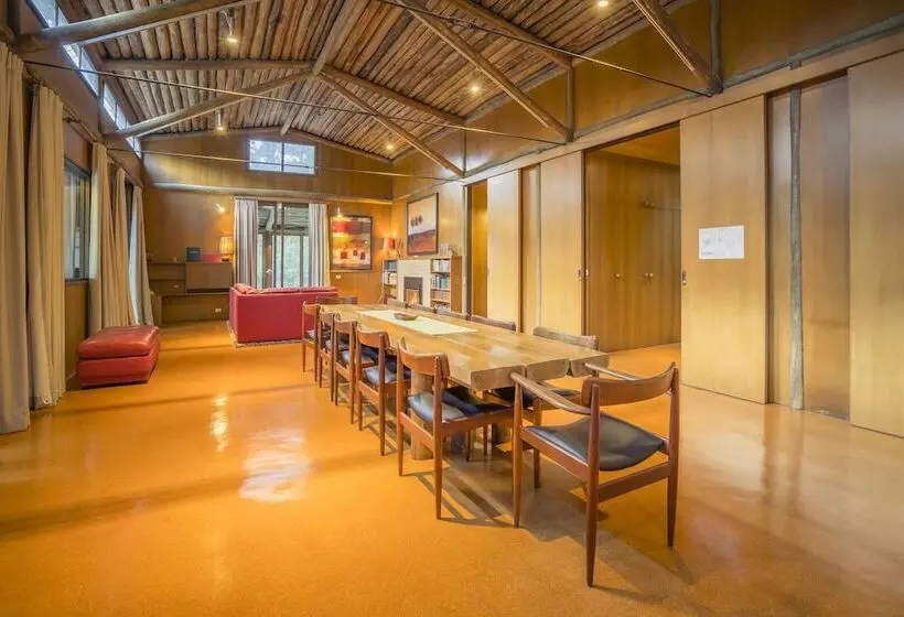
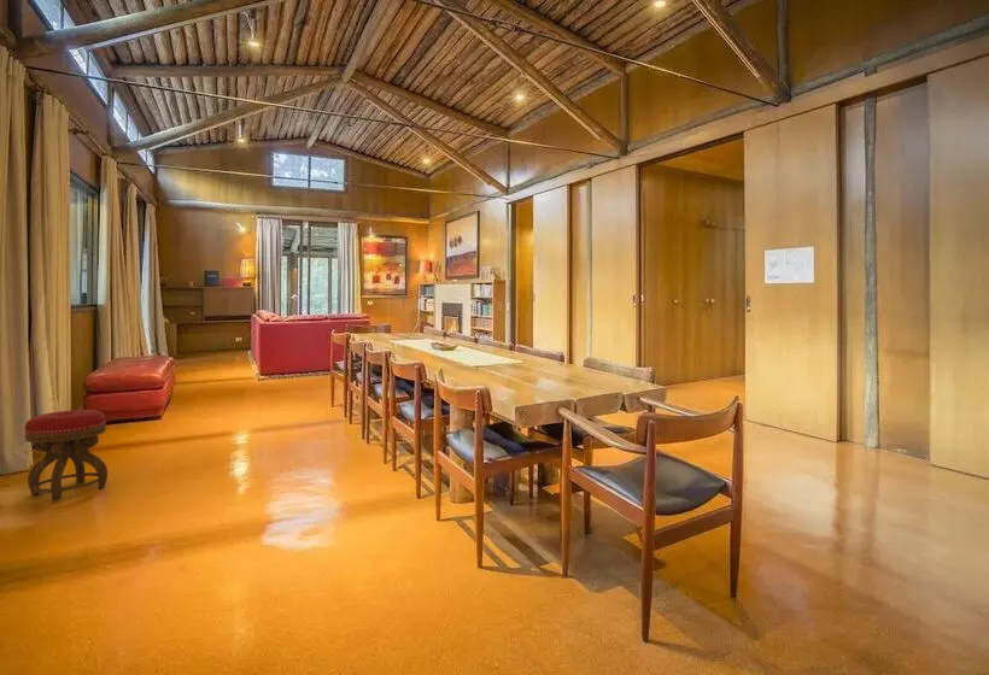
+ stool [24,409,109,501]
